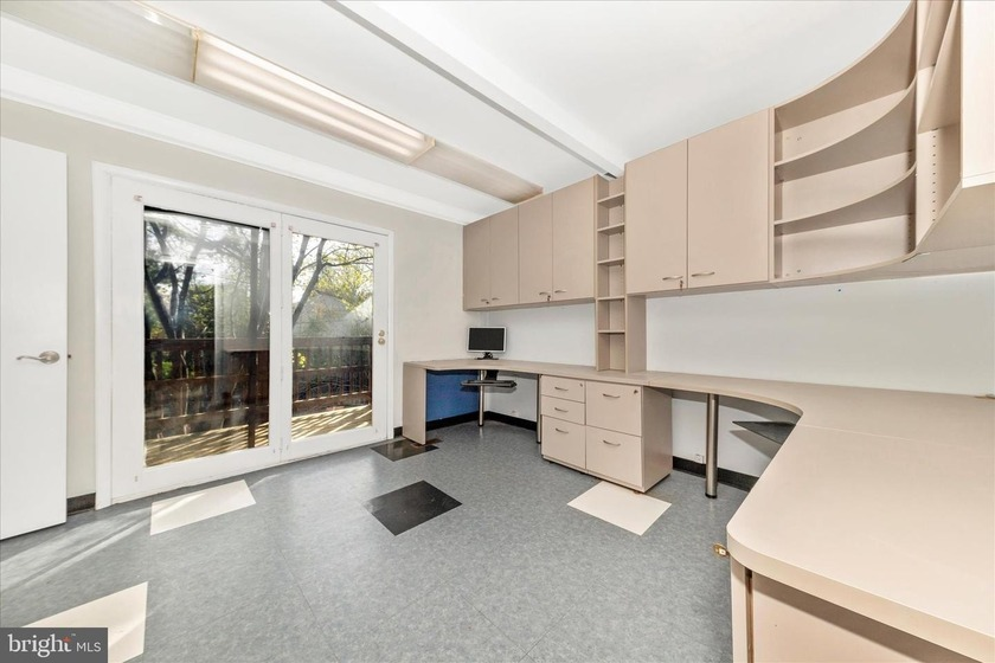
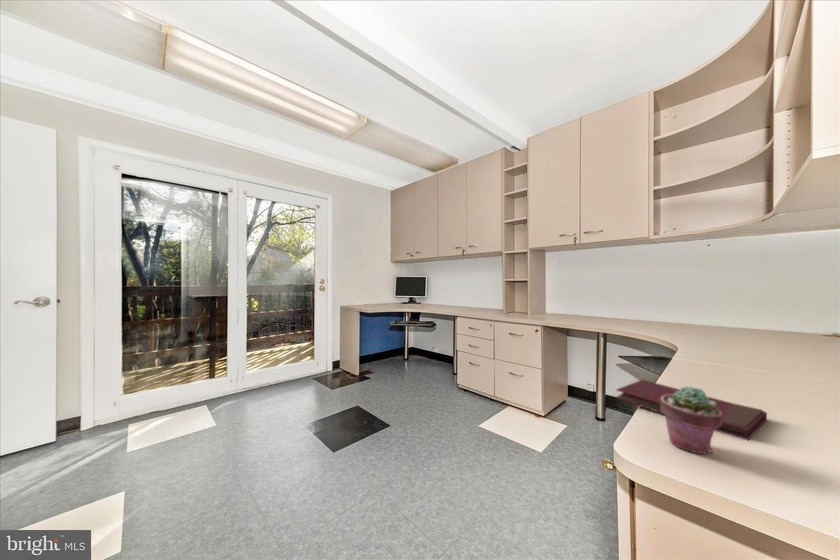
+ potted succulent [660,385,723,456]
+ book [615,379,768,441]
